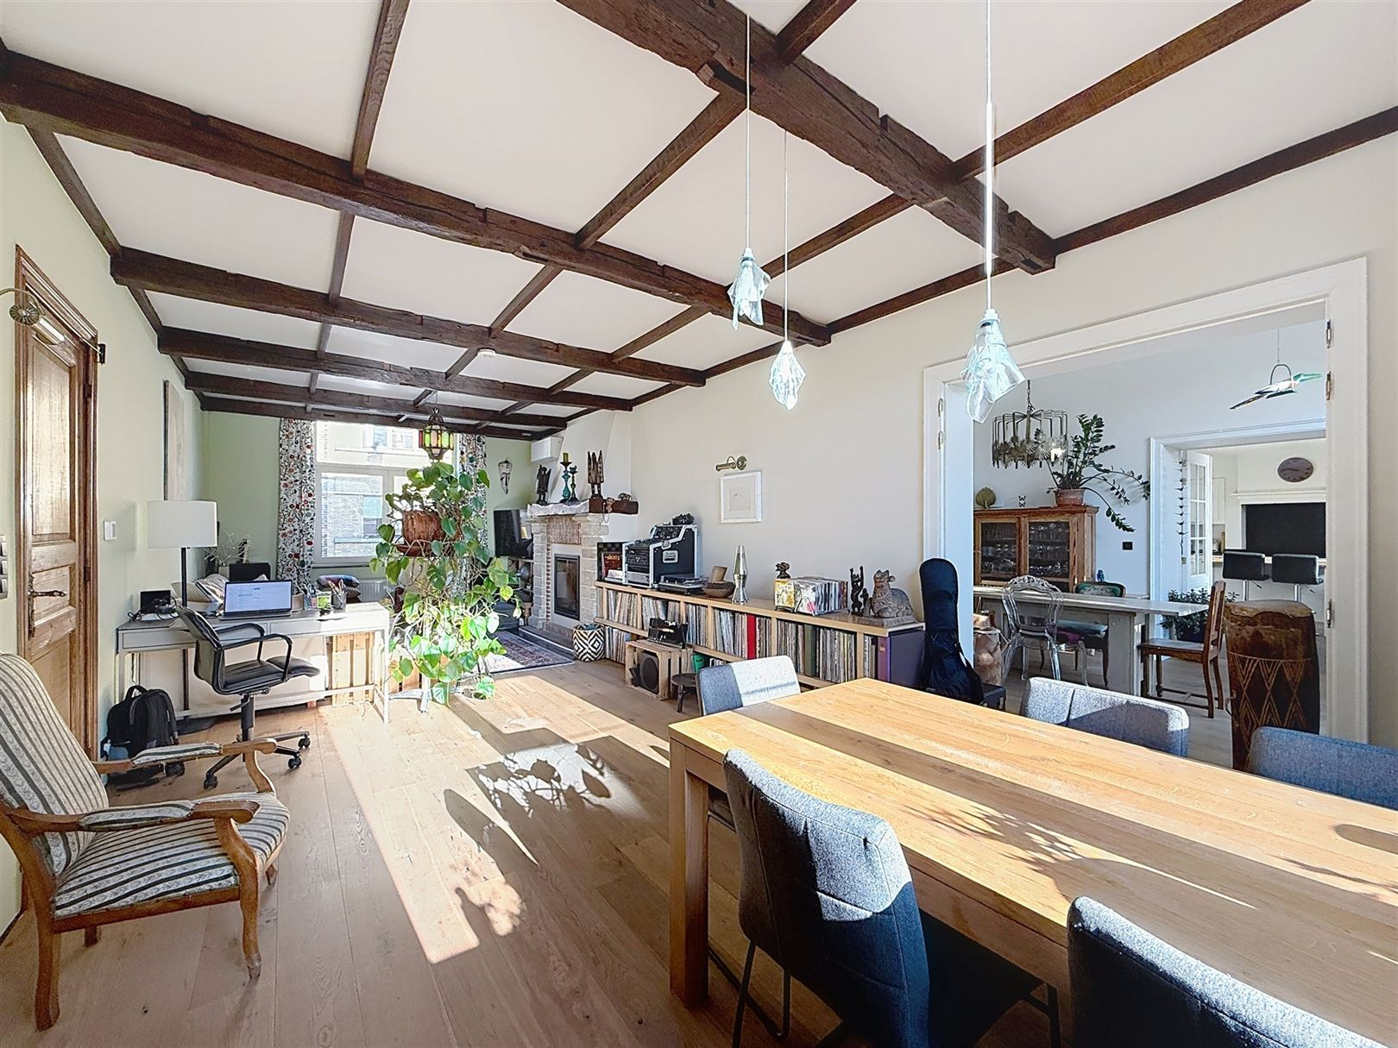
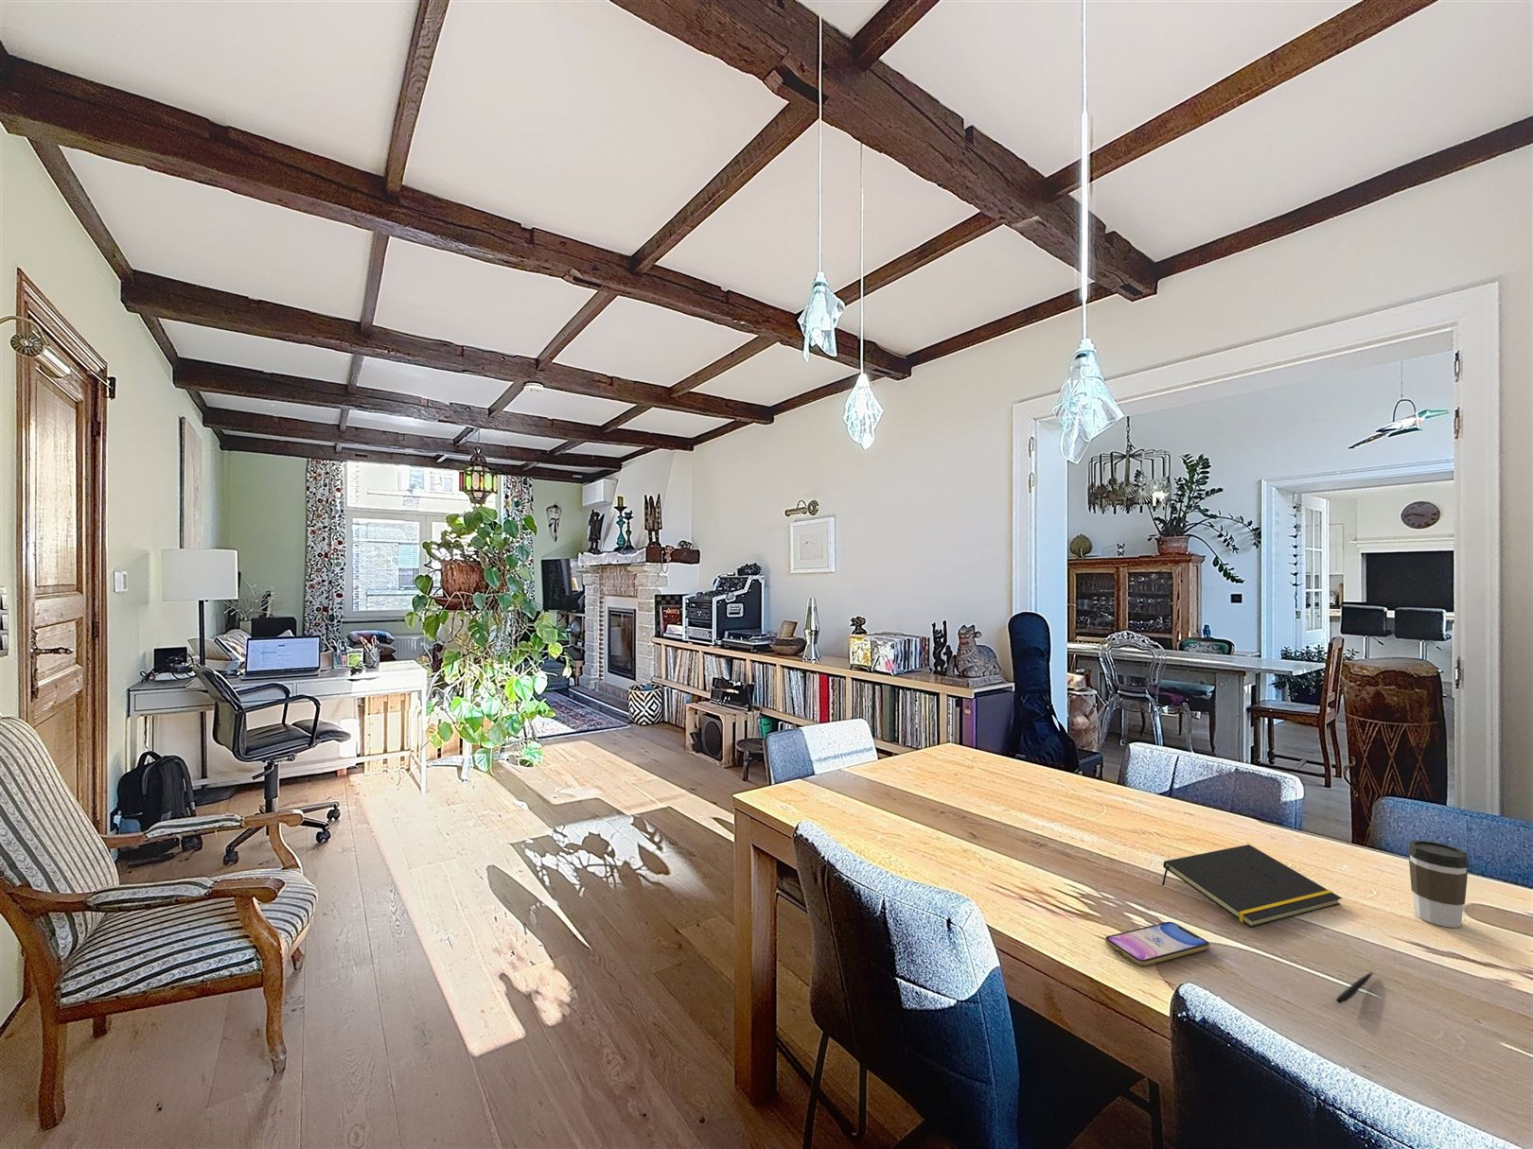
+ coffee cup [1406,839,1470,928]
+ pen [1335,972,1374,1004]
+ smartphone [1103,921,1211,967]
+ notepad [1161,844,1342,928]
